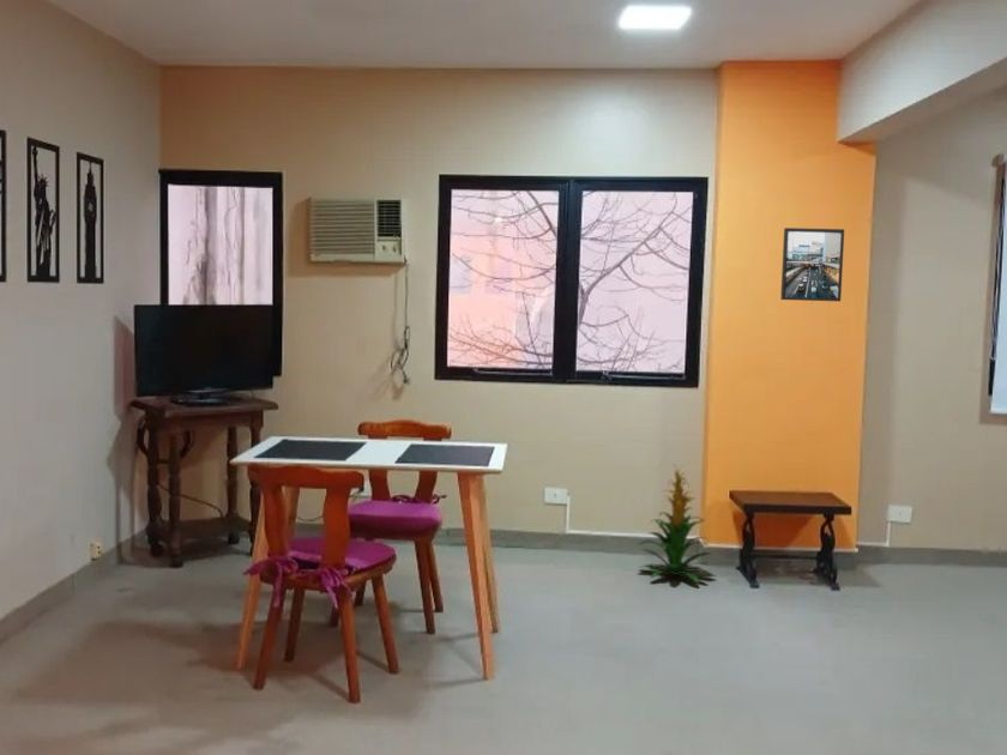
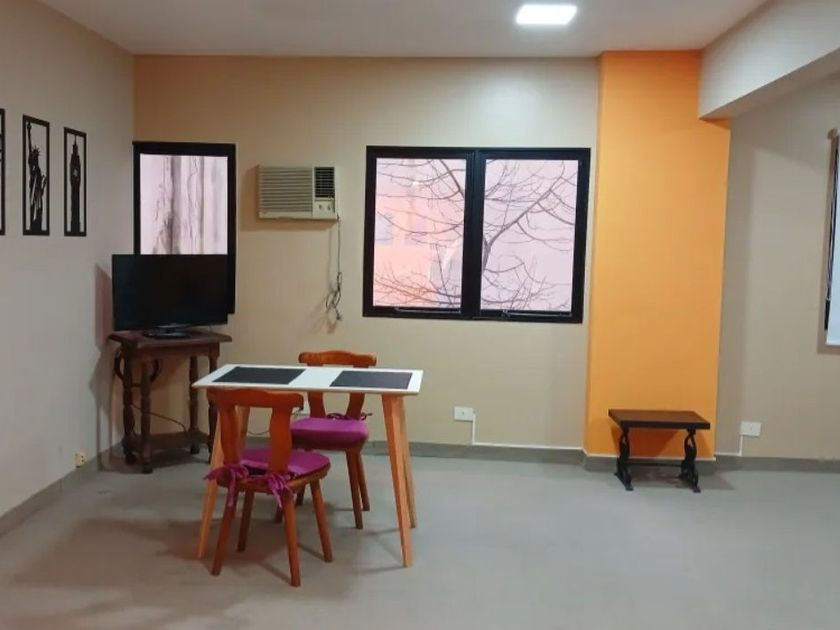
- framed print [779,226,845,302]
- indoor plant [637,465,716,585]
